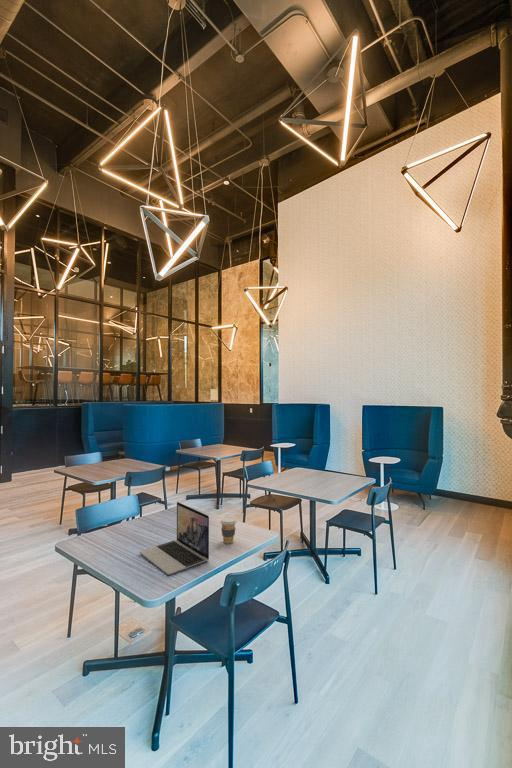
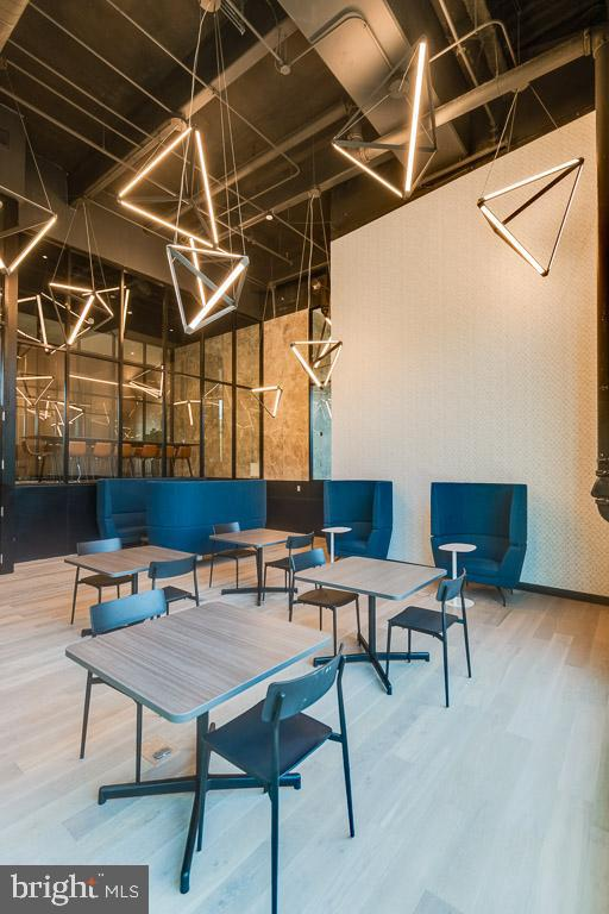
- coffee cup [219,516,238,545]
- laptop [139,501,210,576]
